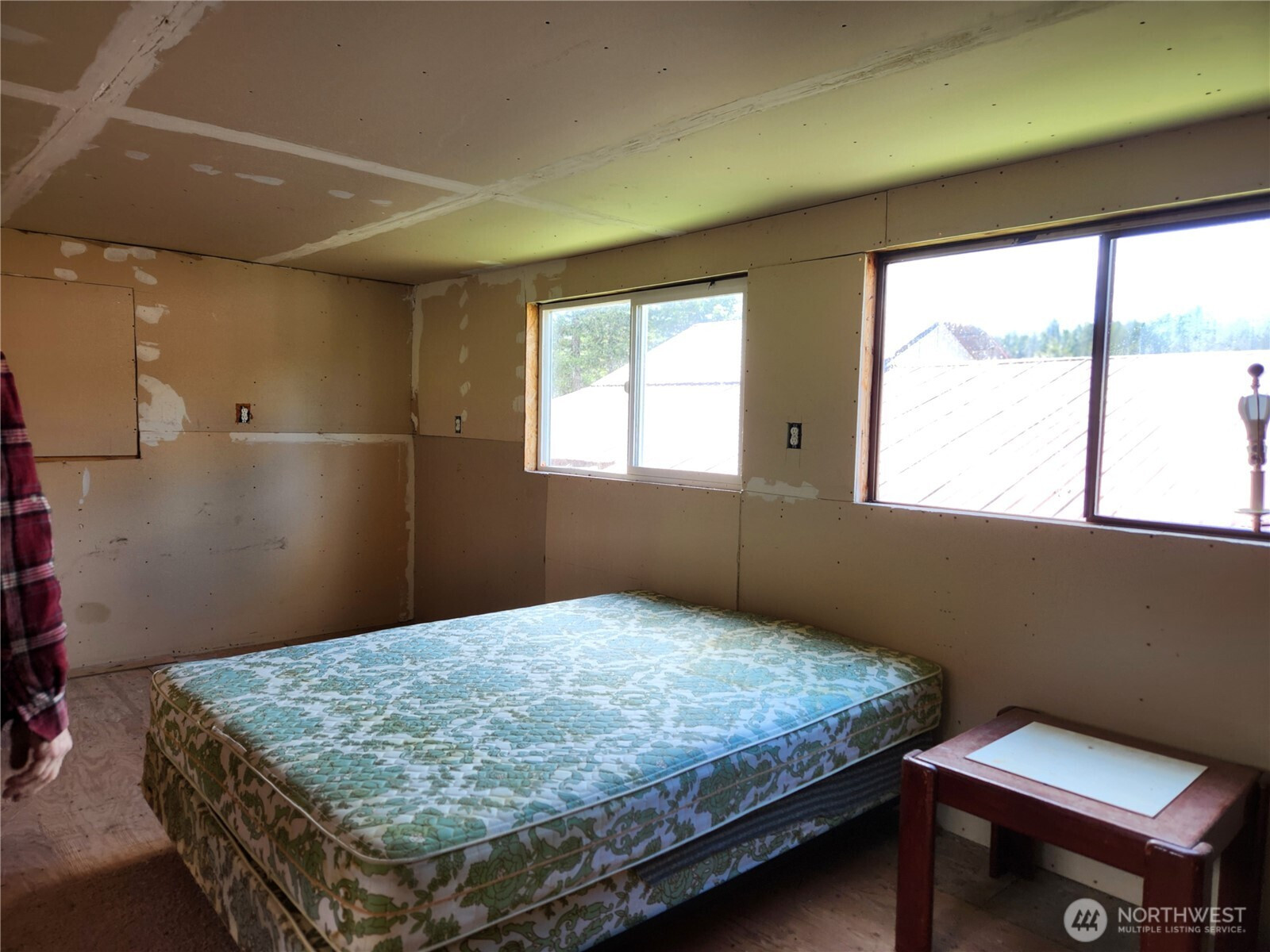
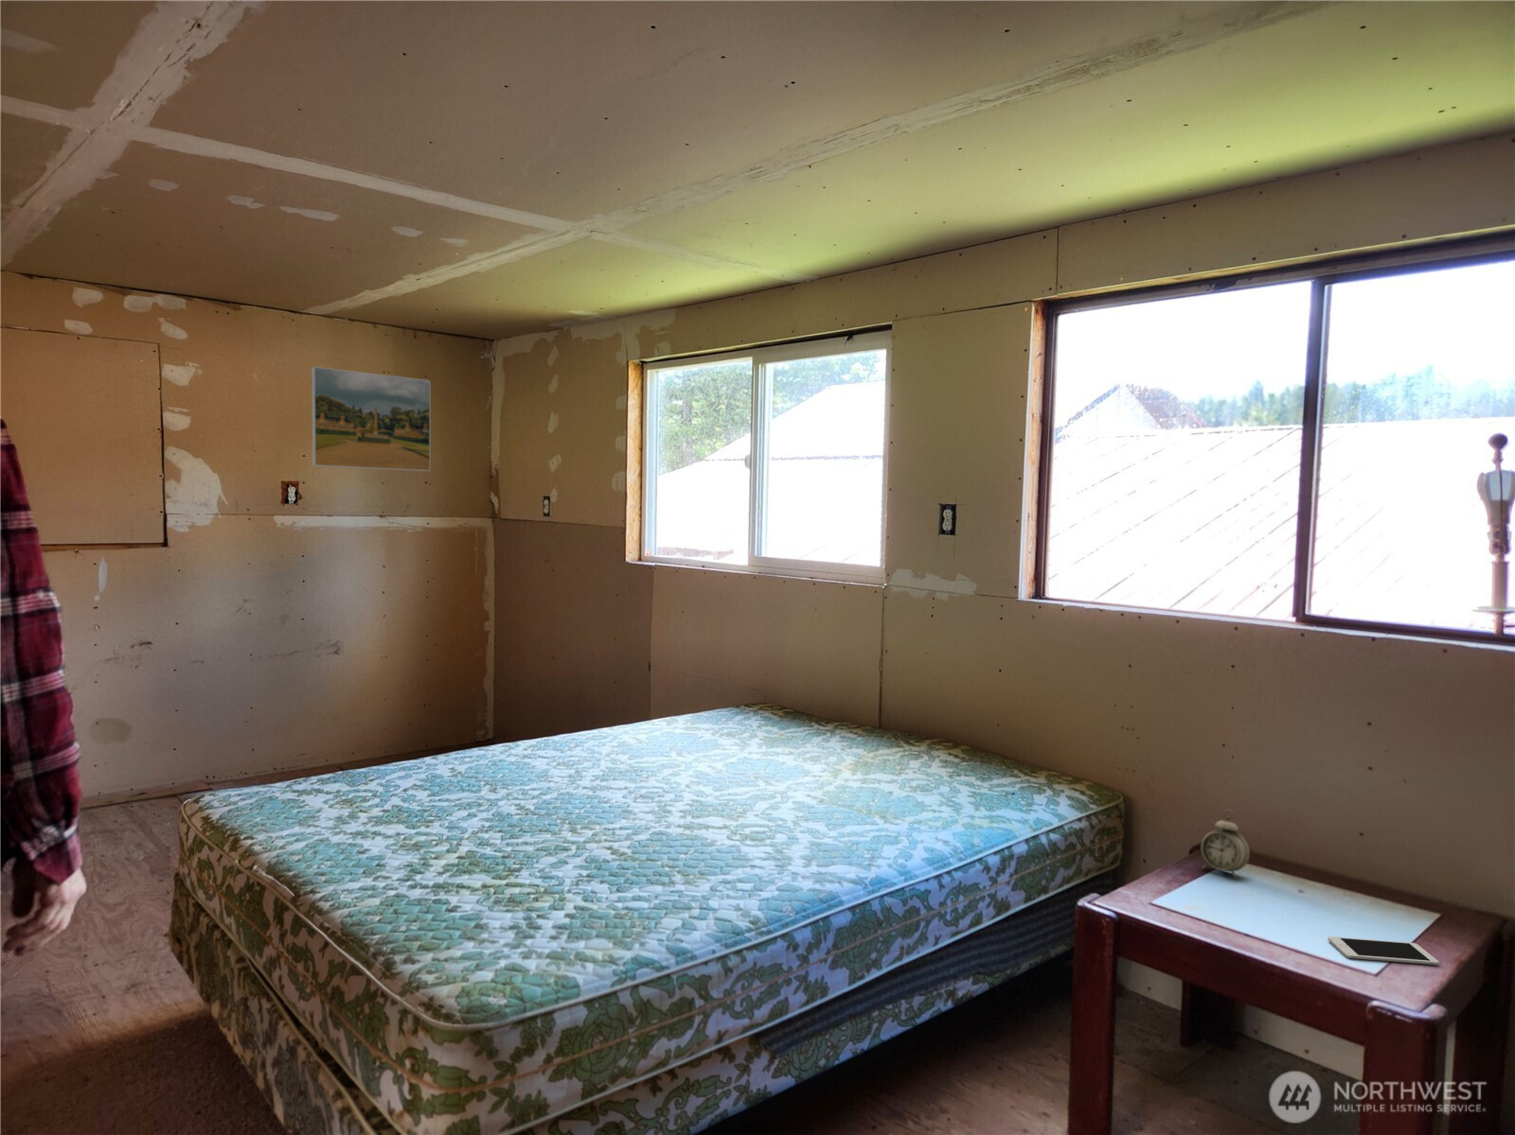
+ cell phone [1328,936,1440,966]
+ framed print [310,366,431,472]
+ alarm clock [1200,808,1251,880]
